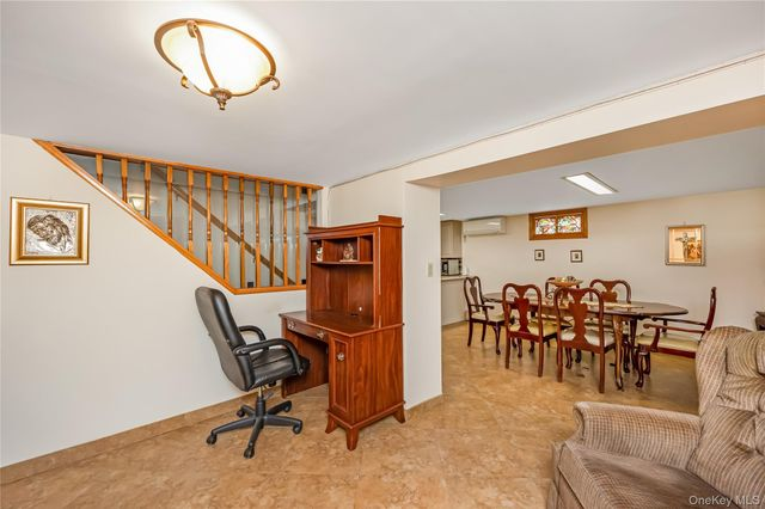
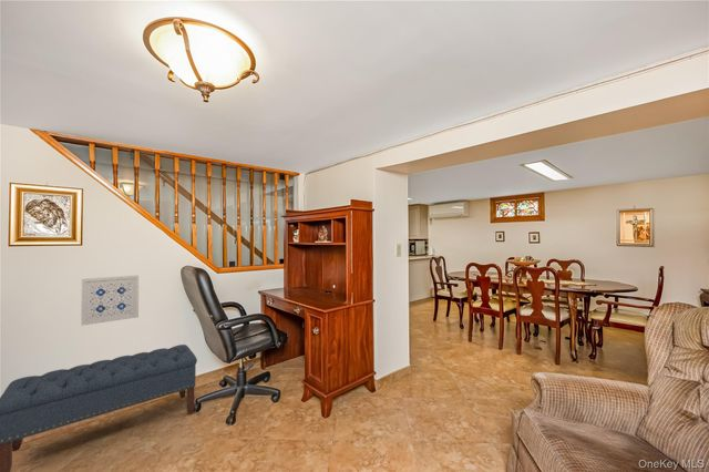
+ bench [0,343,198,472]
+ wall art [80,274,140,327]
